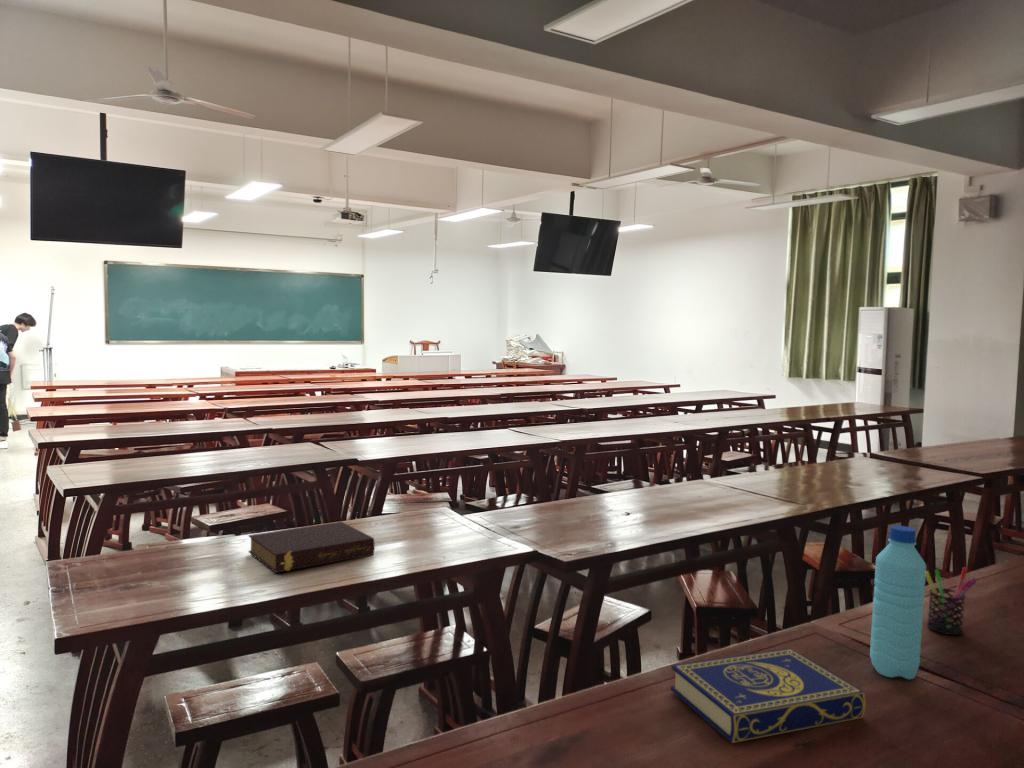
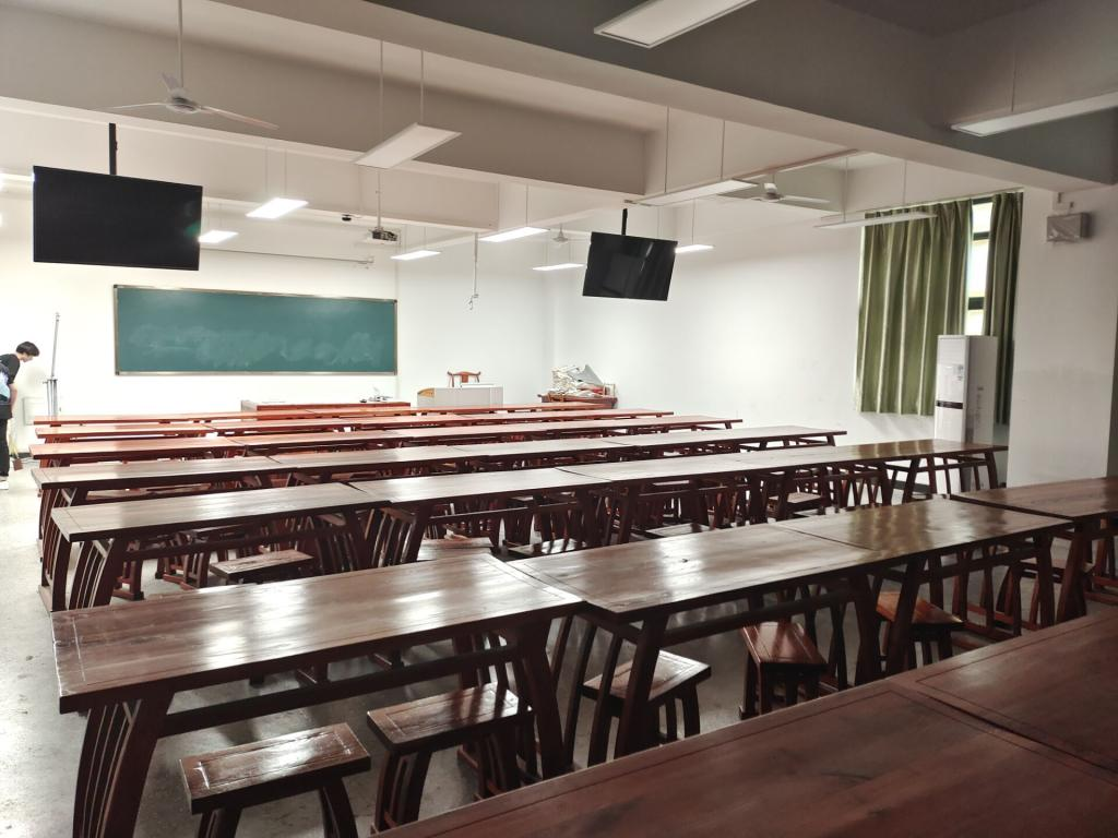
- pen holder [925,566,978,636]
- water bottle [869,524,927,680]
- book [248,521,376,574]
- book [670,647,867,744]
